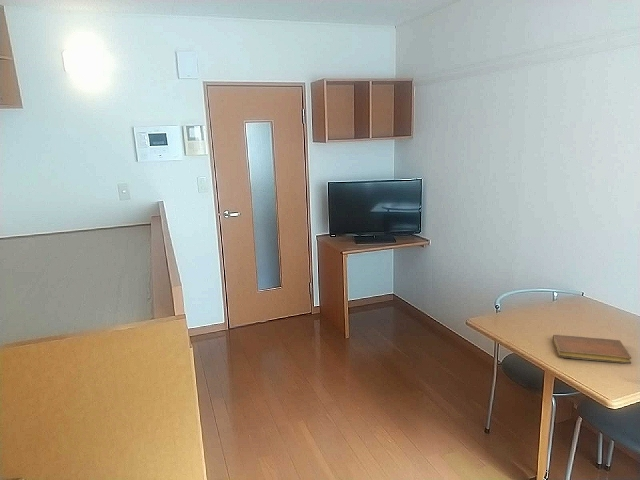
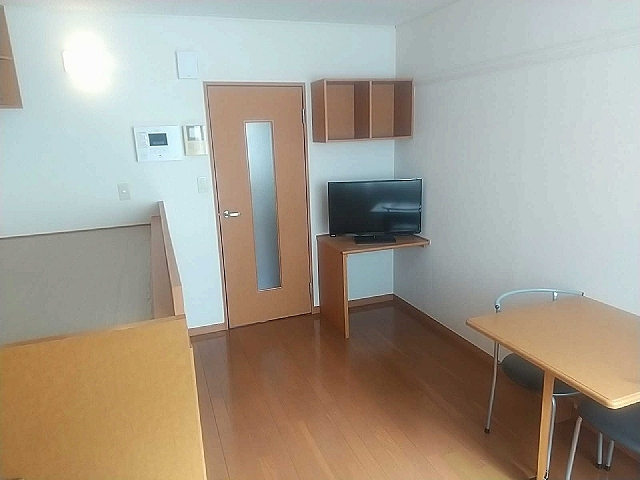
- notebook [552,334,632,365]
